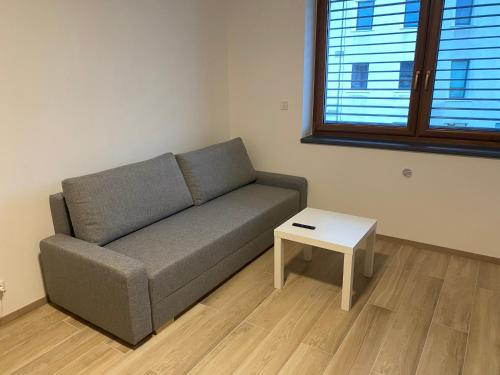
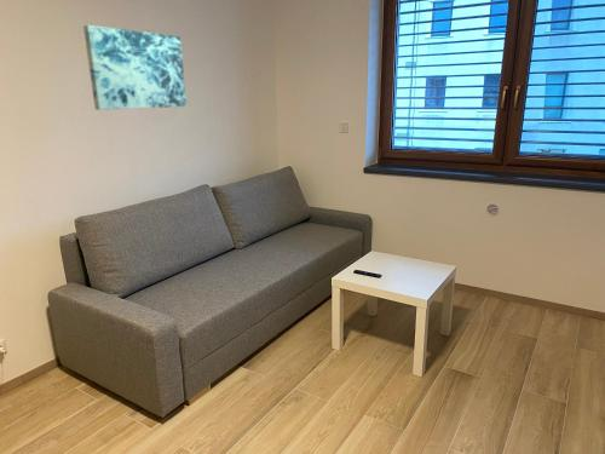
+ wall art [82,24,188,111]
